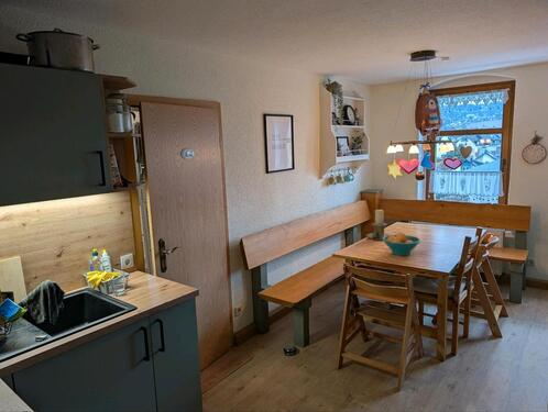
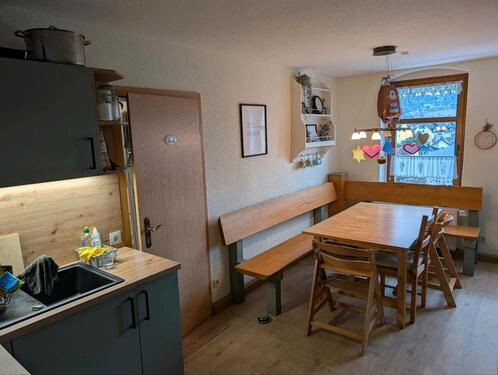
- candle holder [364,209,392,241]
- fruit bowl [381,232,423,256]
